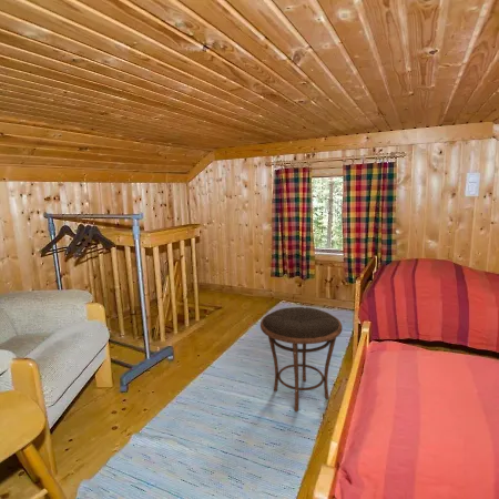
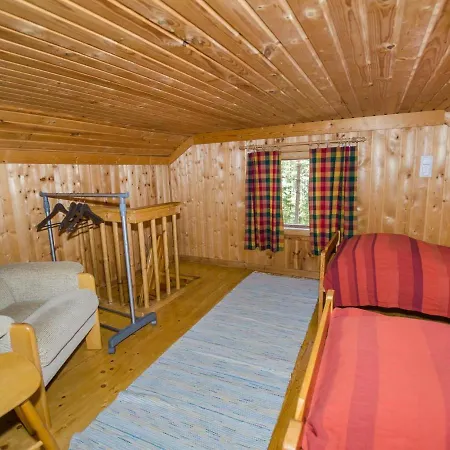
- side table [259,306,344,413]
